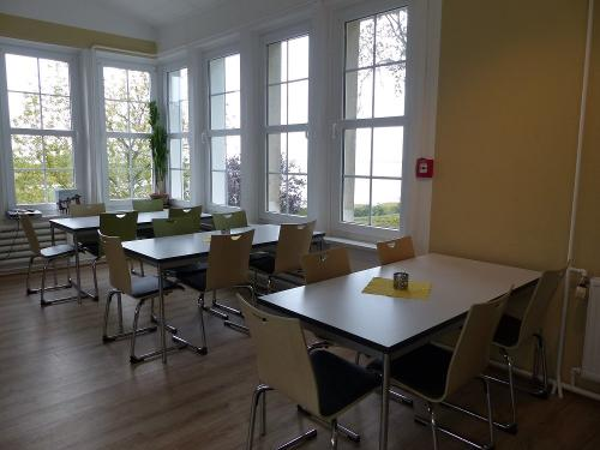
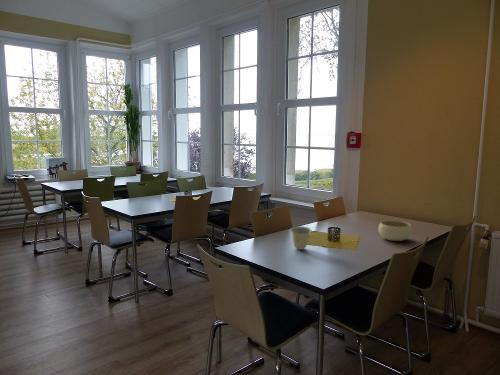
+ bowl [378,220,413,242]
+ cup [290,225,313,251]
